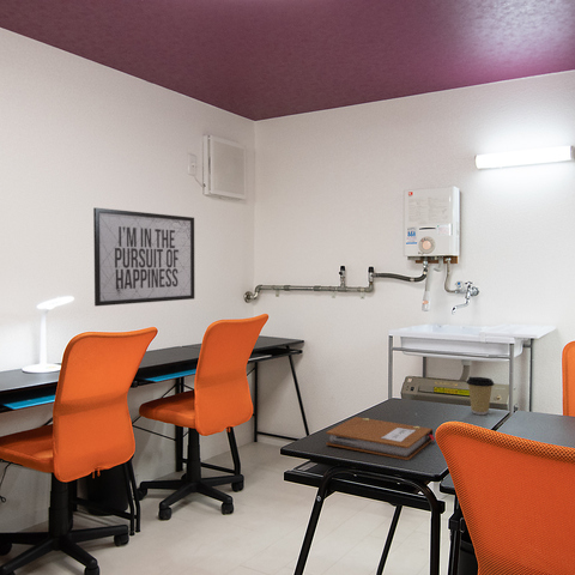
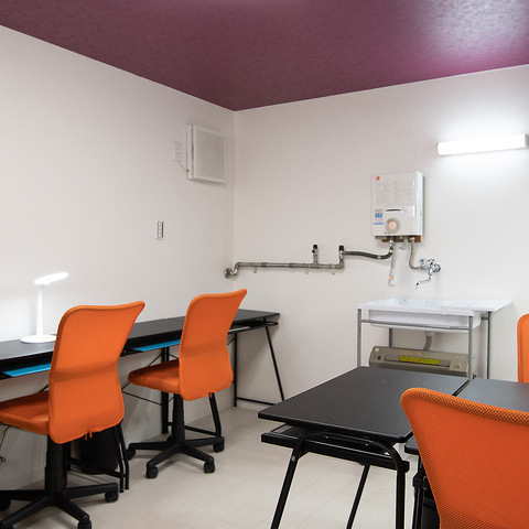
- mirror [92,207,195,308]
- notebook [325,416,436,461]
- coffee cup [465,375,495,416]
